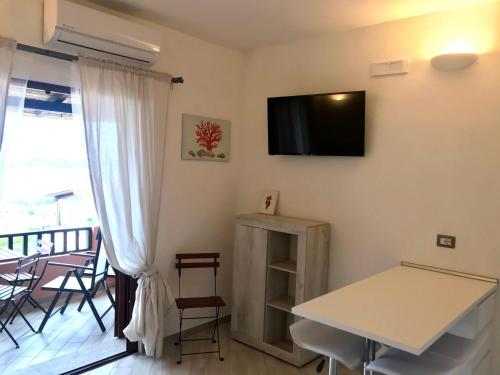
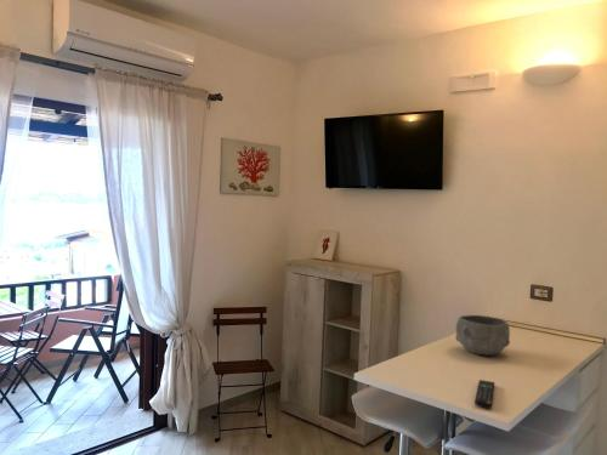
+ remote control [473,379,495,409]
+ bowl [454,314,511,357]
